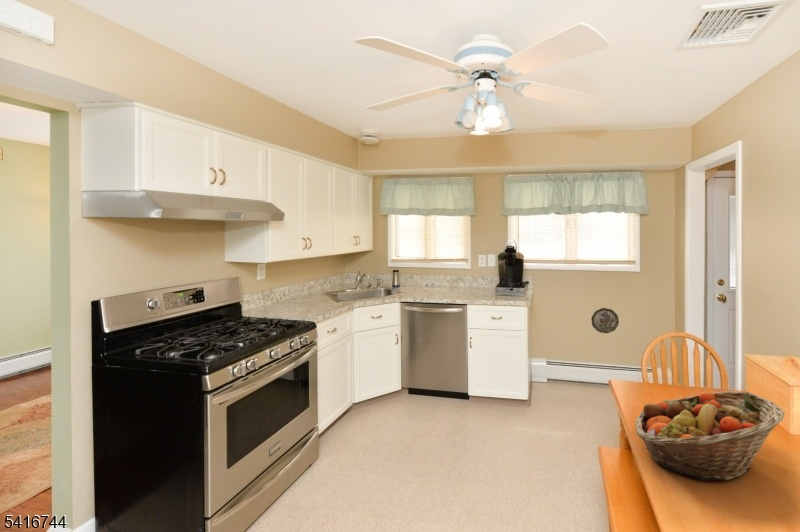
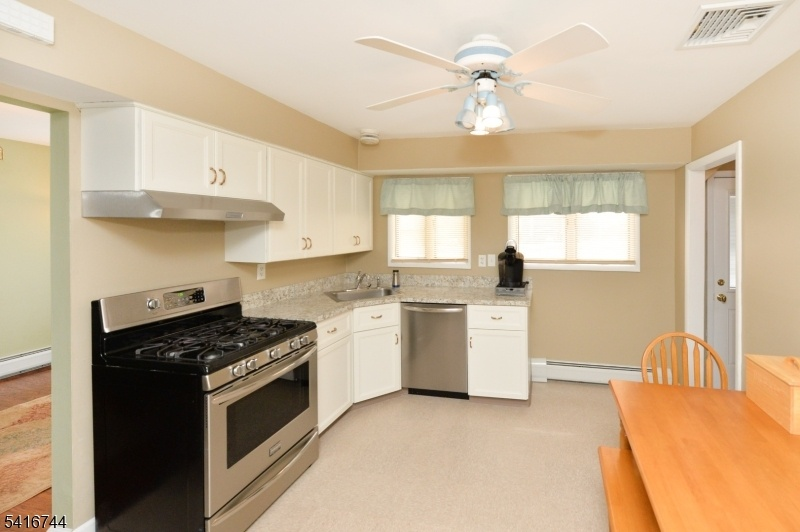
- fruit basket [635,390,786,481]
- decorative plate [590,307,620,334]
